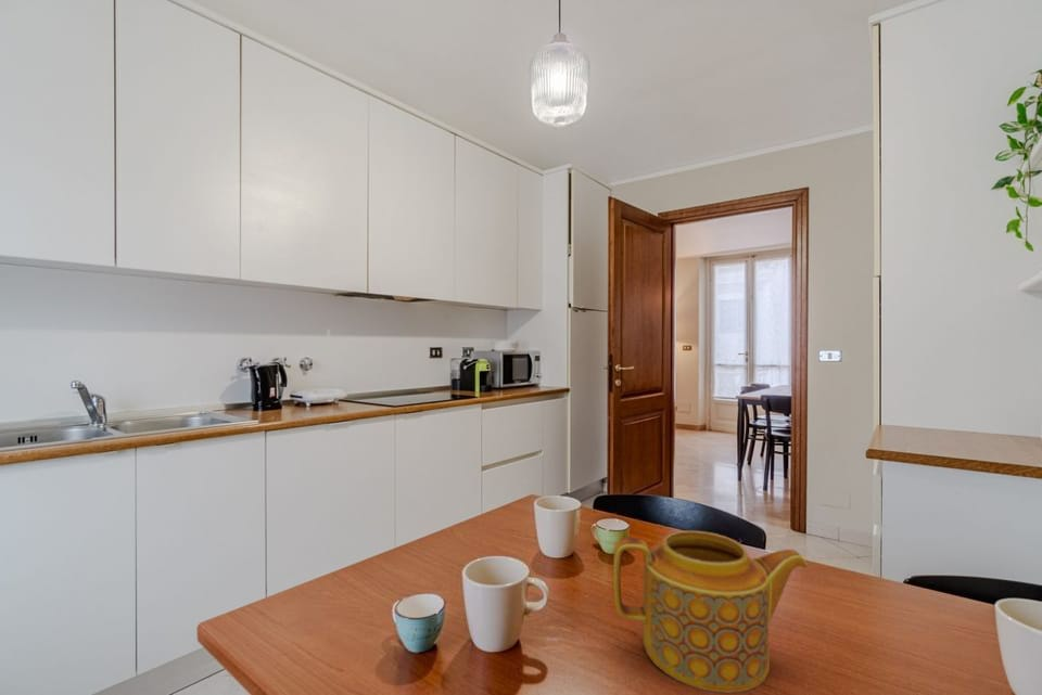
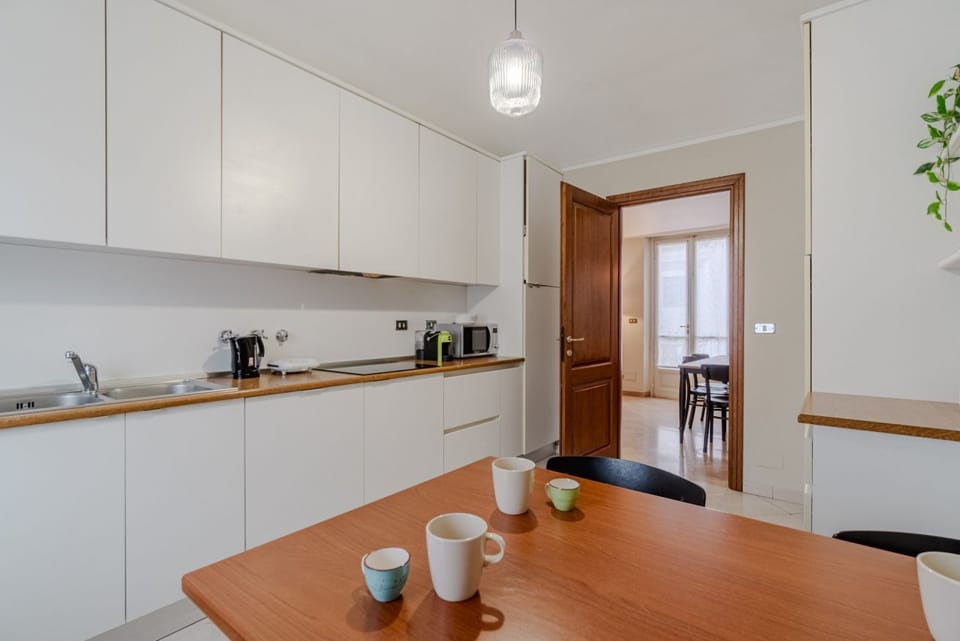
- teapot [612,530,810,694]
